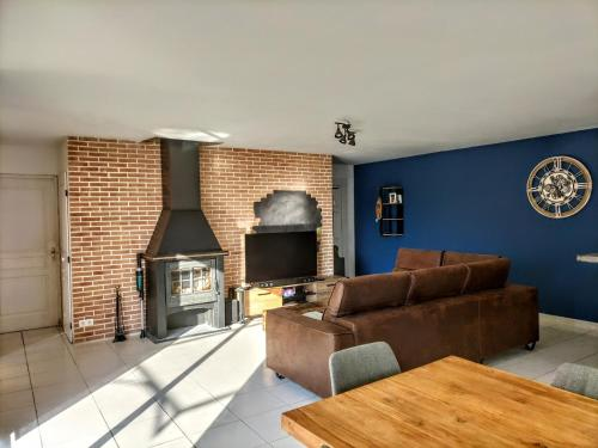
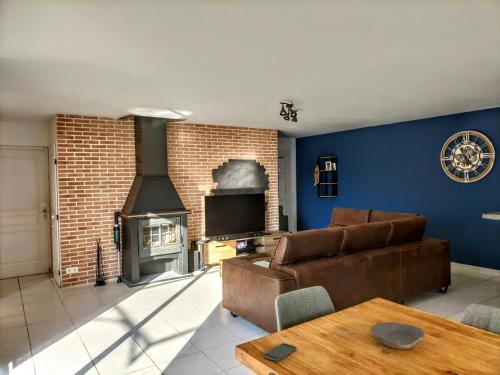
+ smartphone [262,342,298,363]
+ bowl [370,321,426,350]
